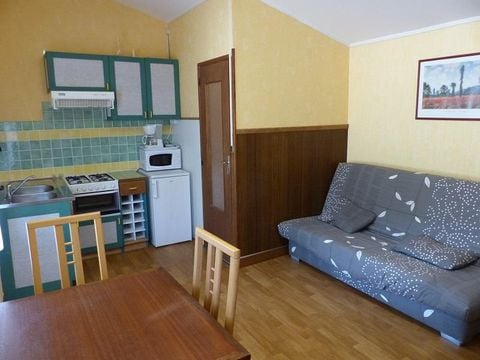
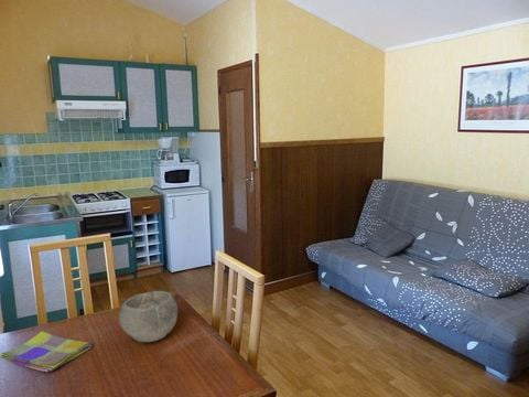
+ bowl [118,290,179,343]
+ dish towel [0,330,93,373]
